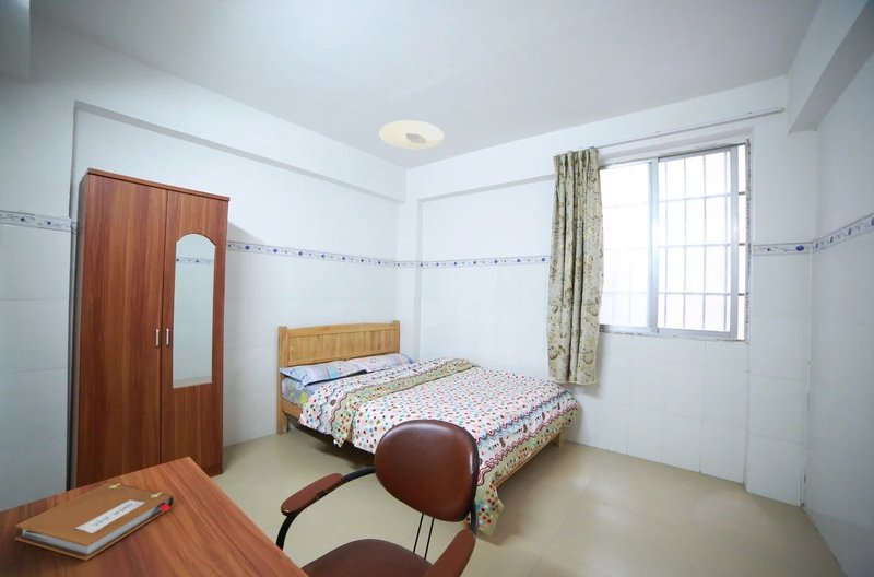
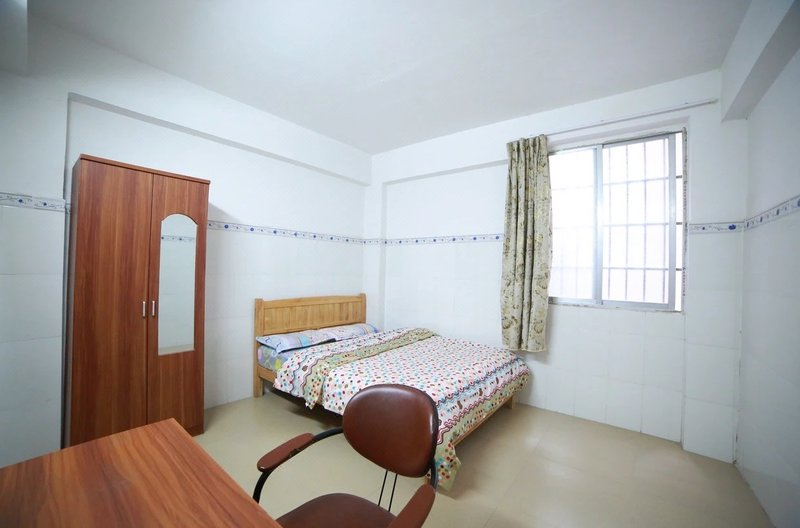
- notebook [14,481,176,562]
- ceiling light [378,119,446,151]
